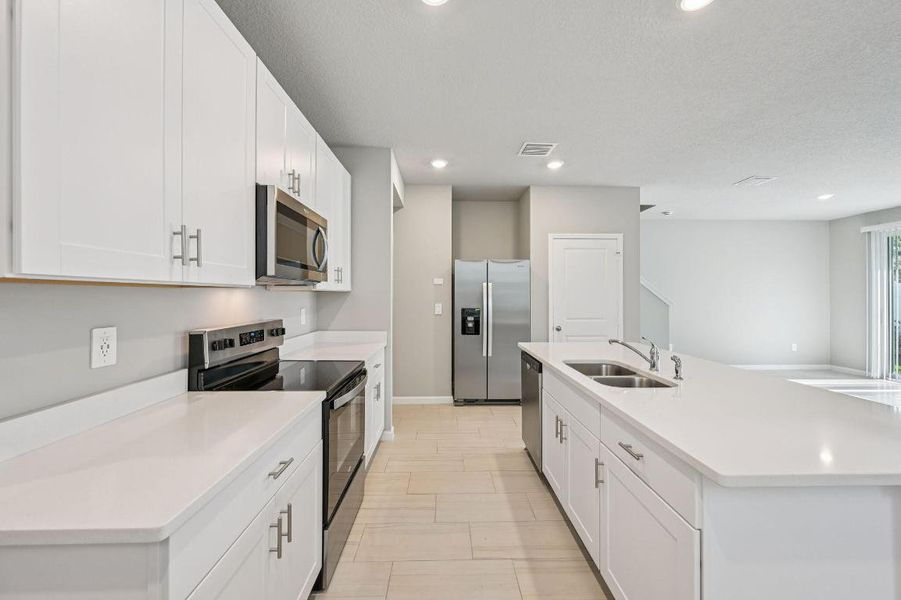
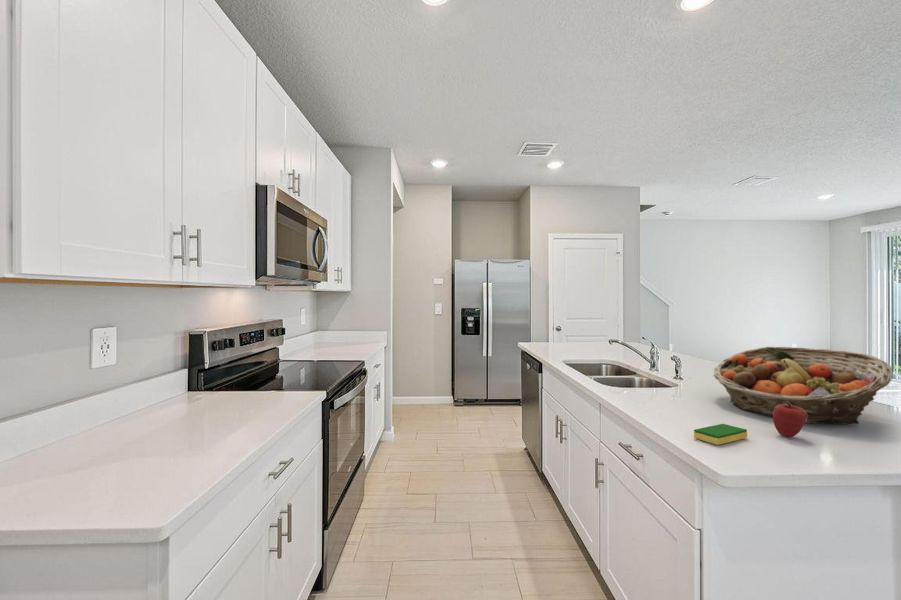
+ dish sponge [693,423,748,446]
+ apple [772,402,807,438]
+ fruit basket [712,346,894,426]
